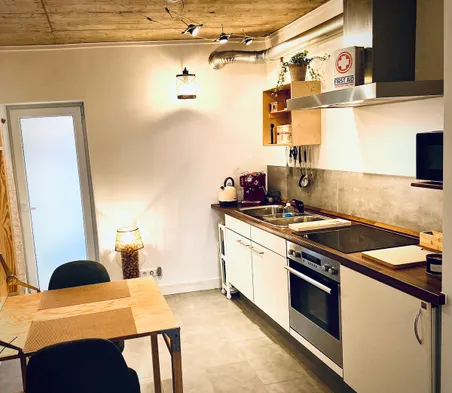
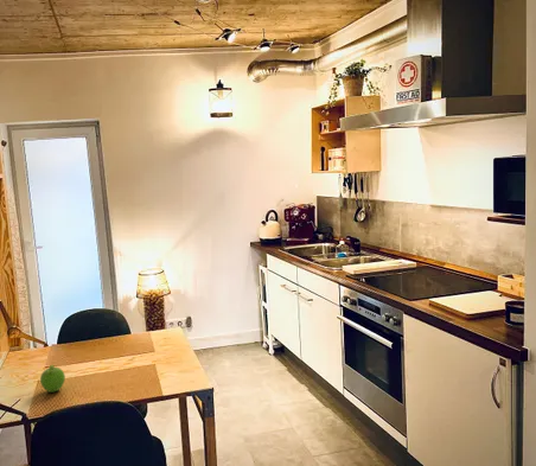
+ fruit [39,364,66,394]
